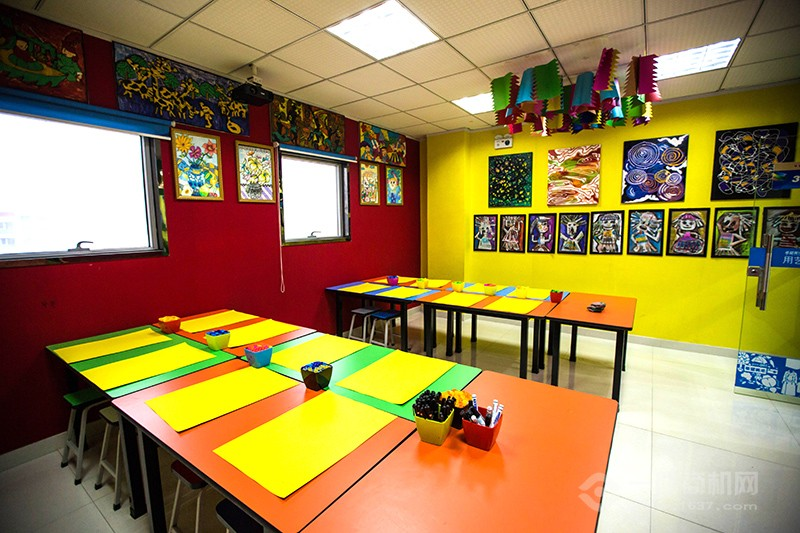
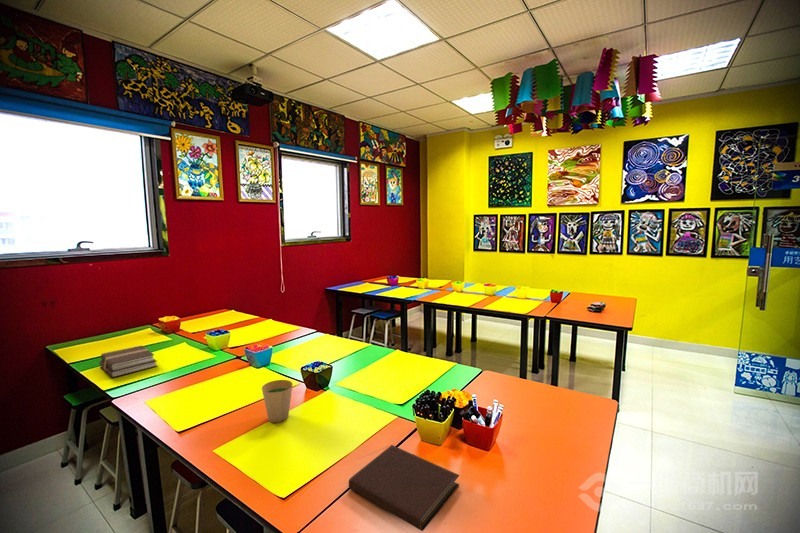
+ book [98,344,158,378]
+ paper cup [261,379,293,424]
+ notebook [348,444,460,532]
